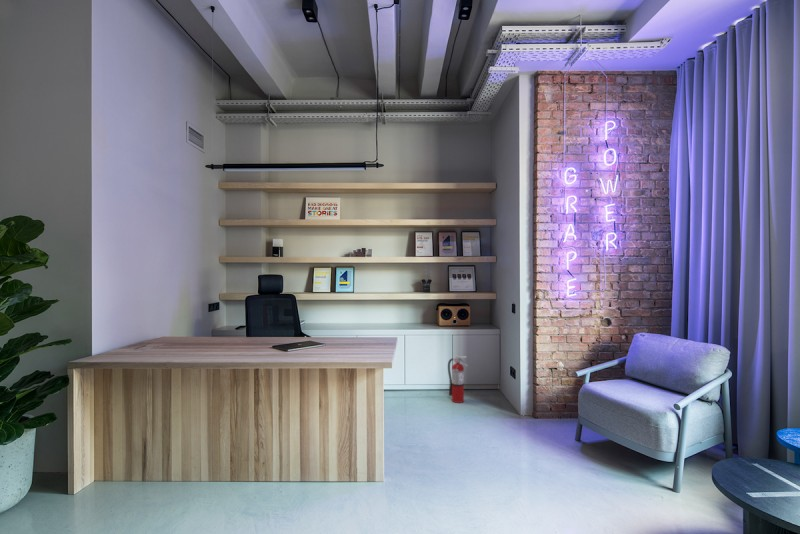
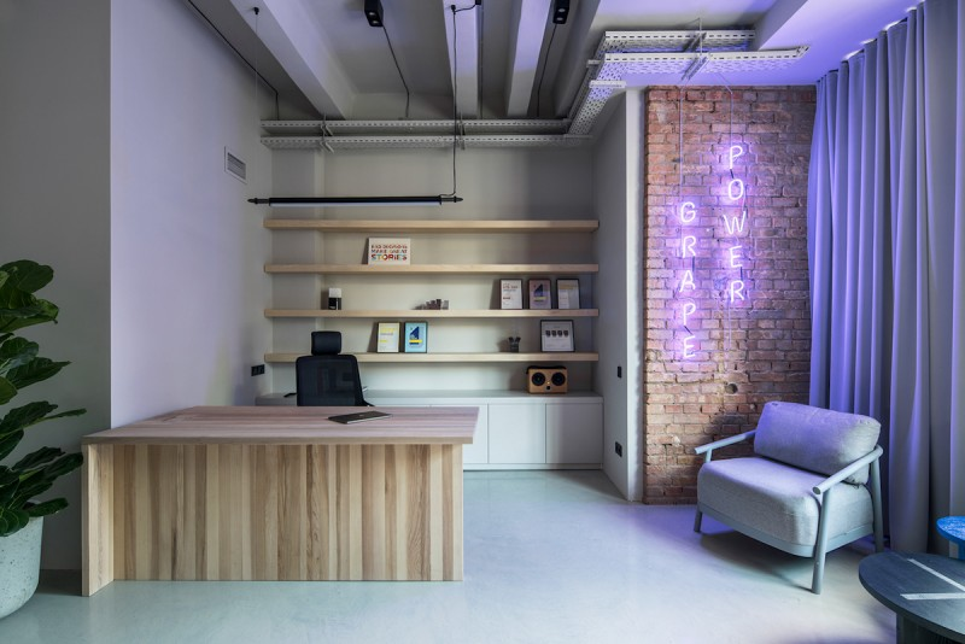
- fire extinguisher [447,353,469,404]
